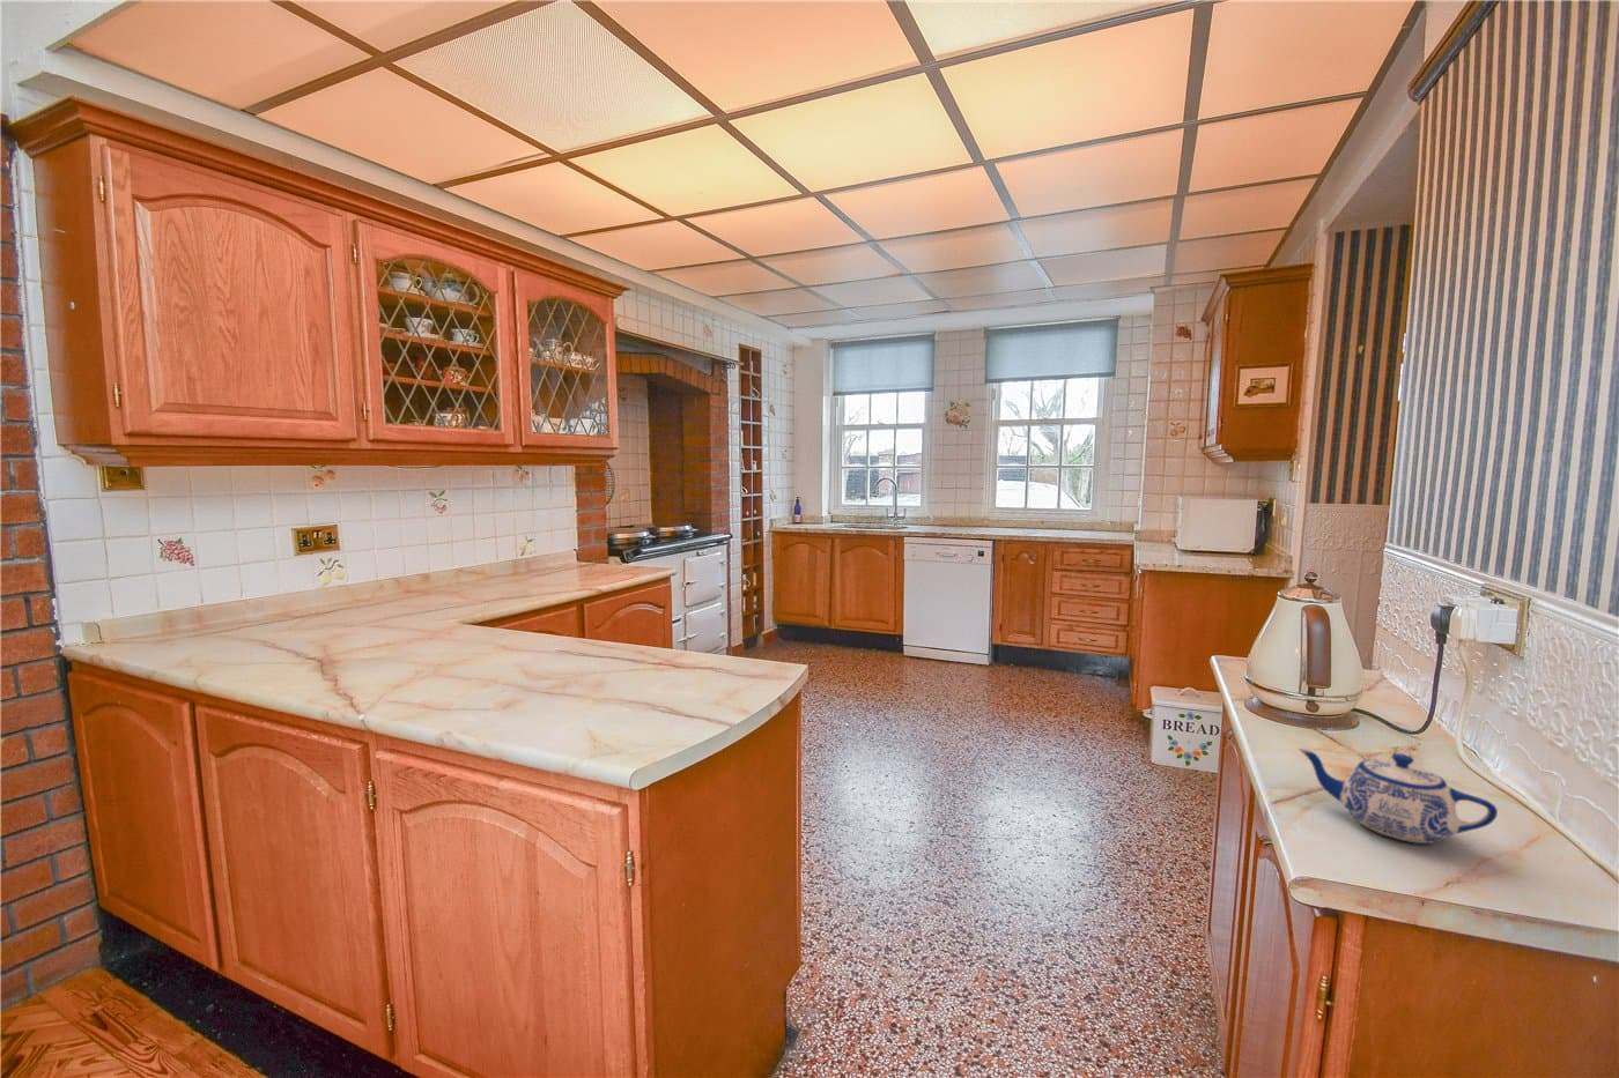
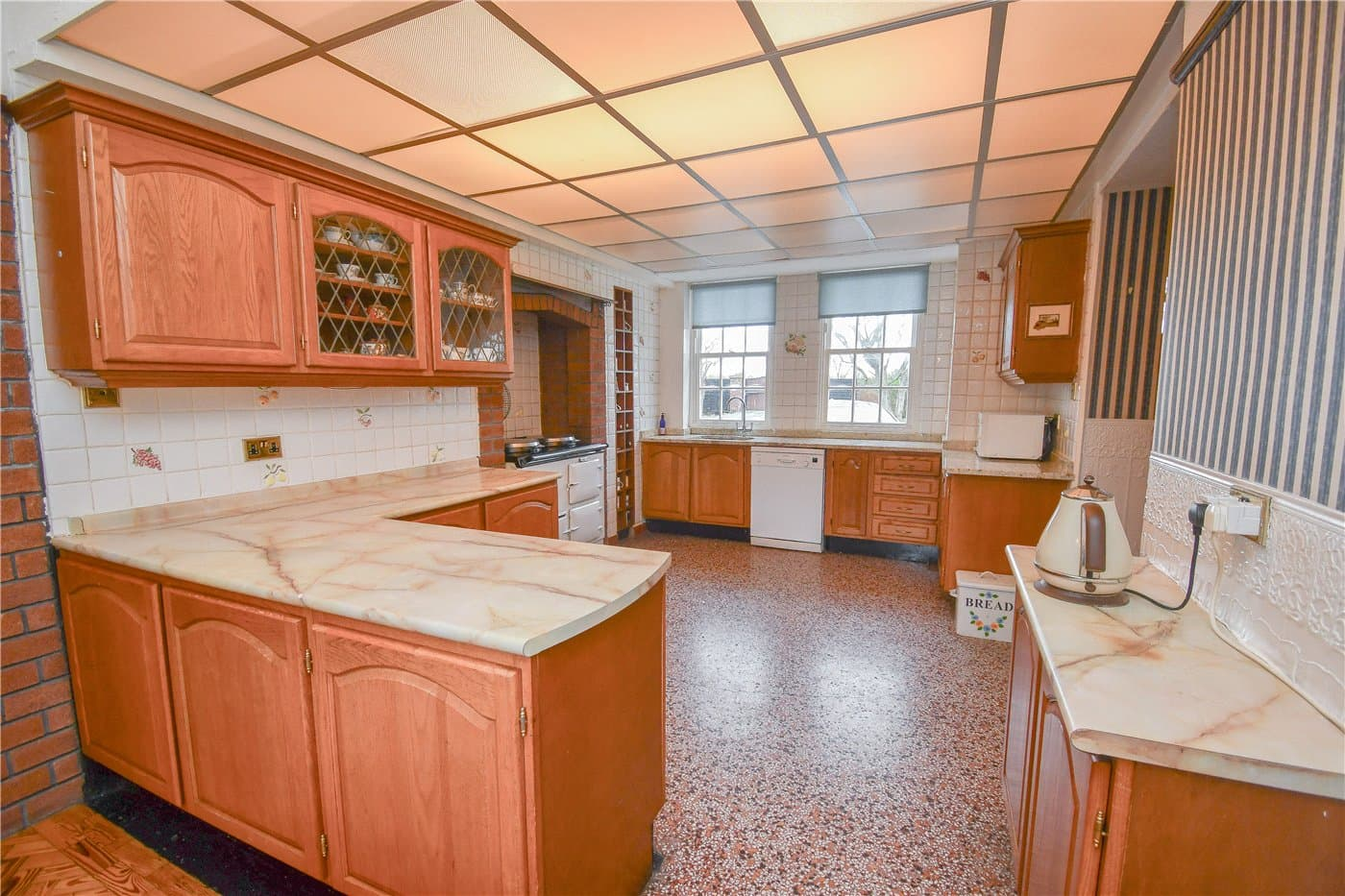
- teapot [1298,747,1499,845]
